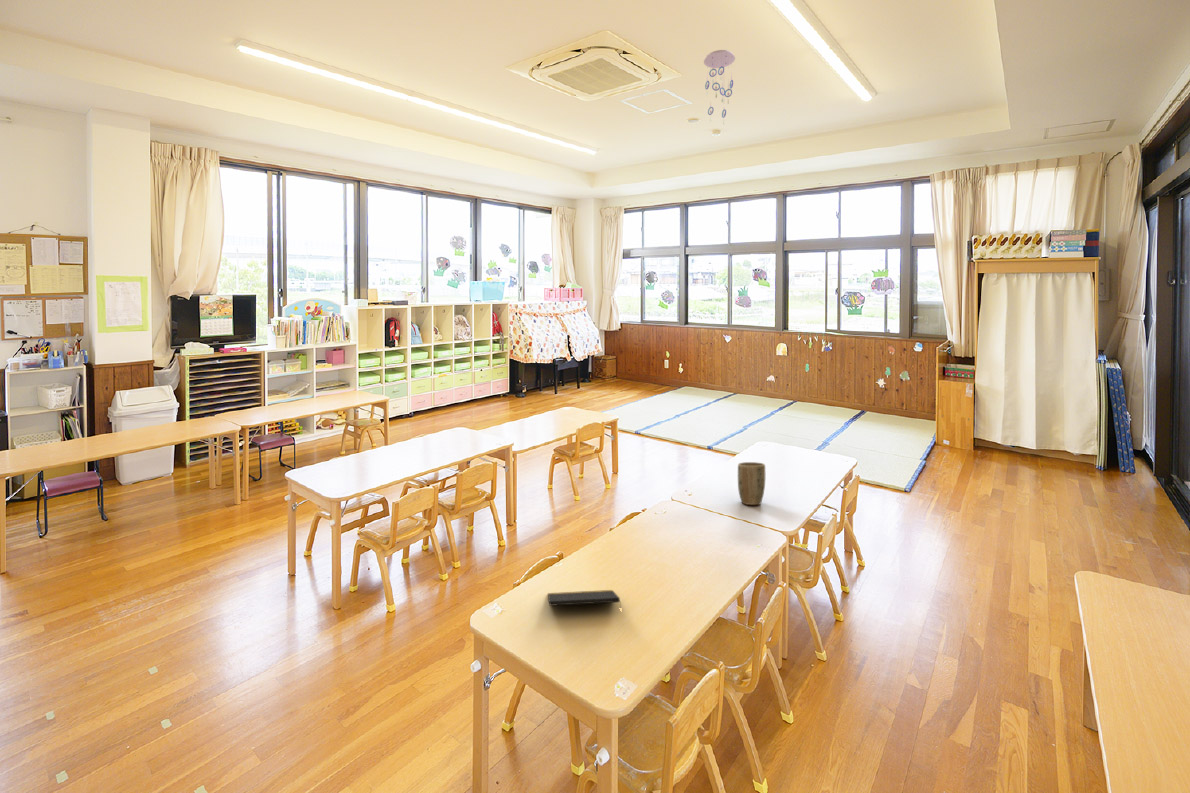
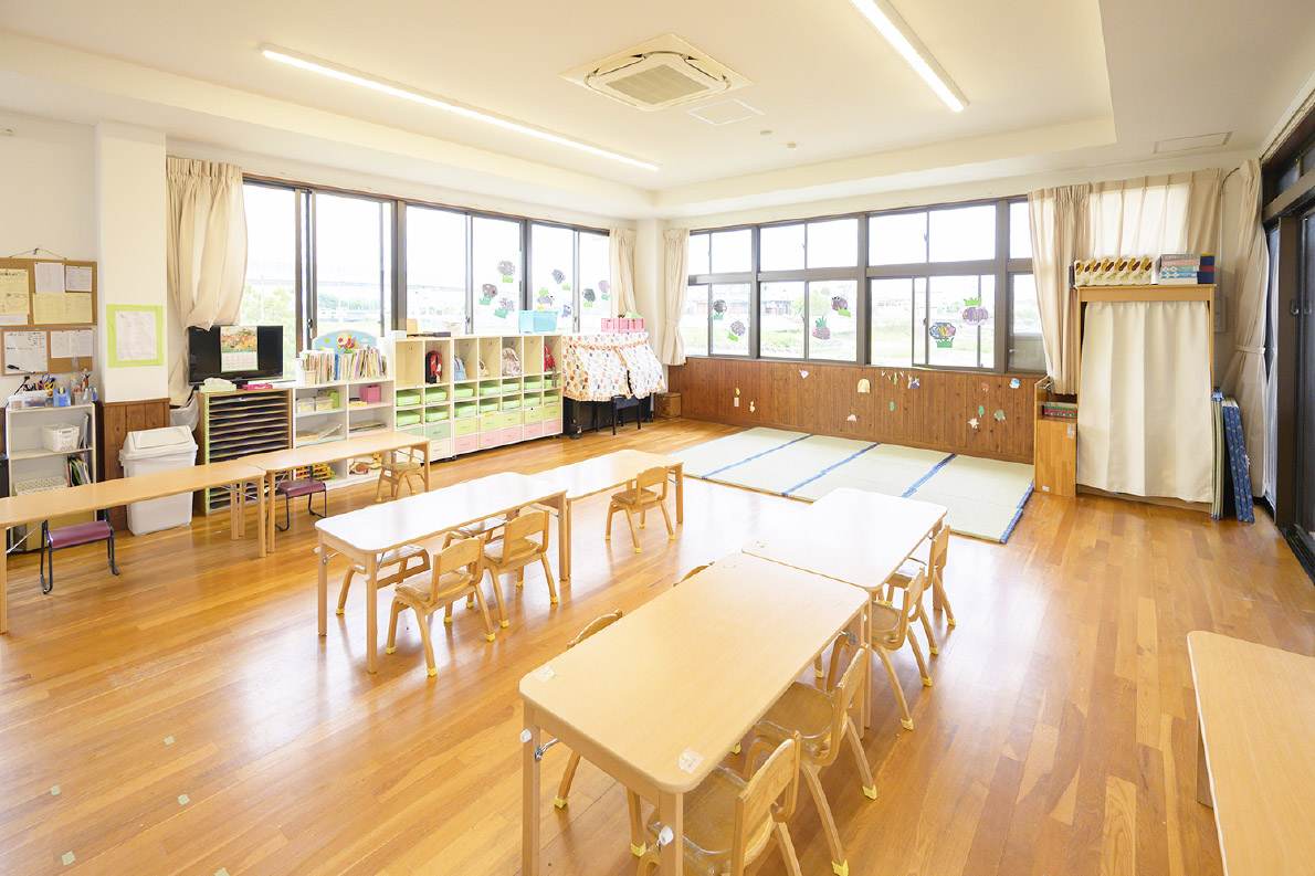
- ceiling mobile [703,49,736,125]
- notepad [547,589,622,607]
- plant pot [737,461,766,506]
